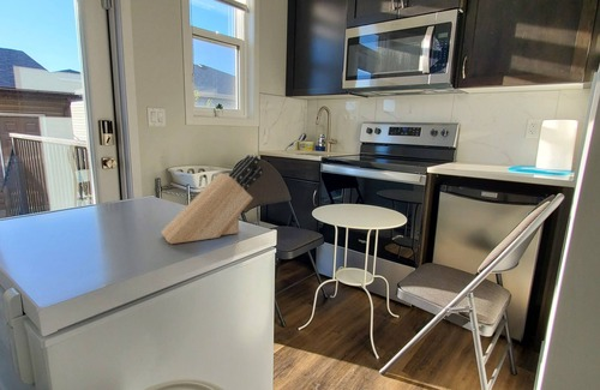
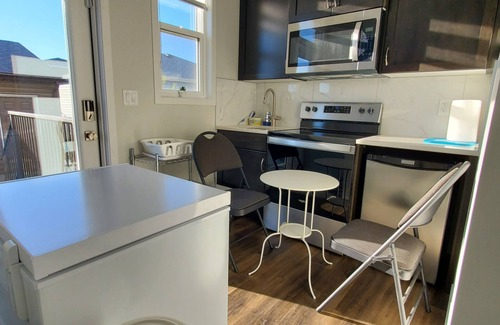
- knife block [161,154,264,245]
